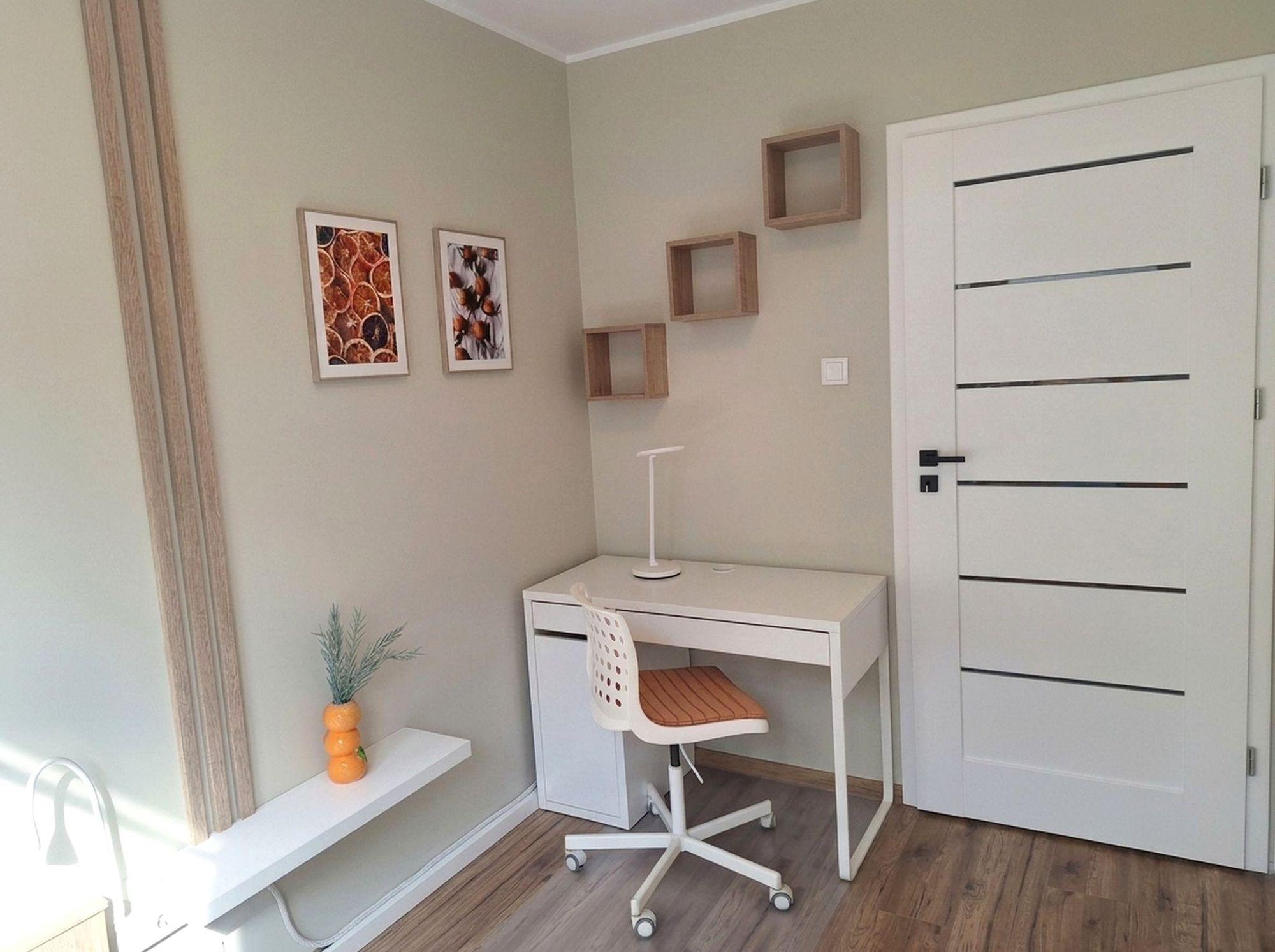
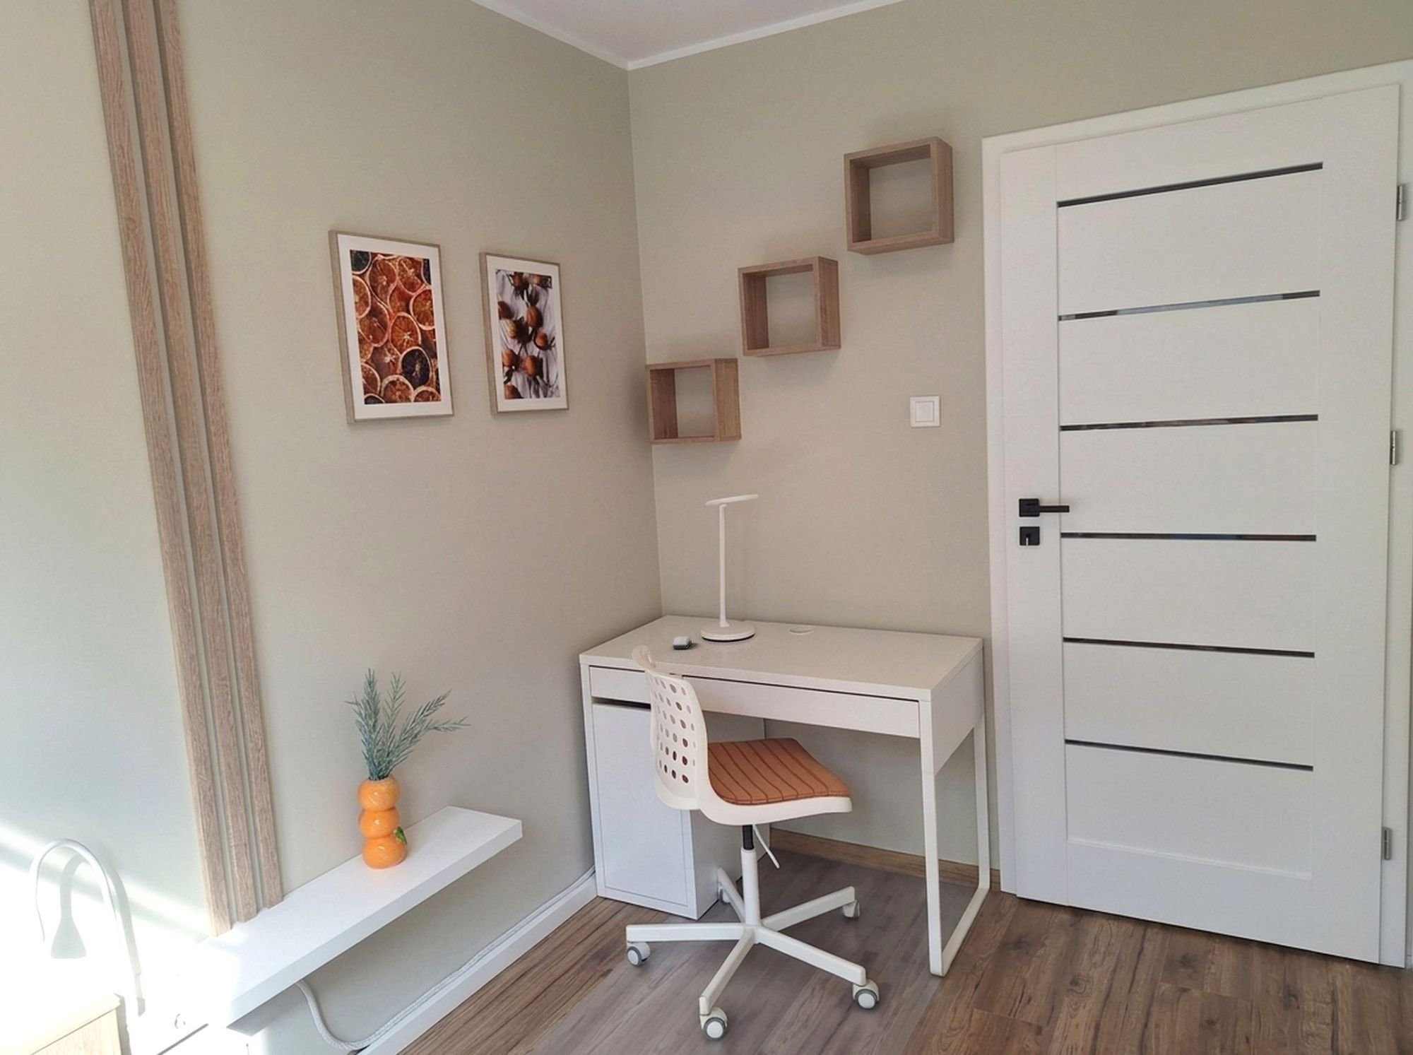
+ computer mouse [672,635,693,649]
